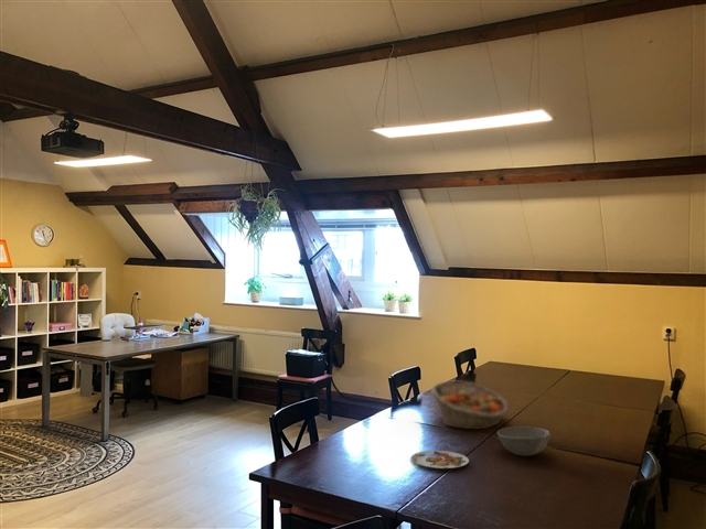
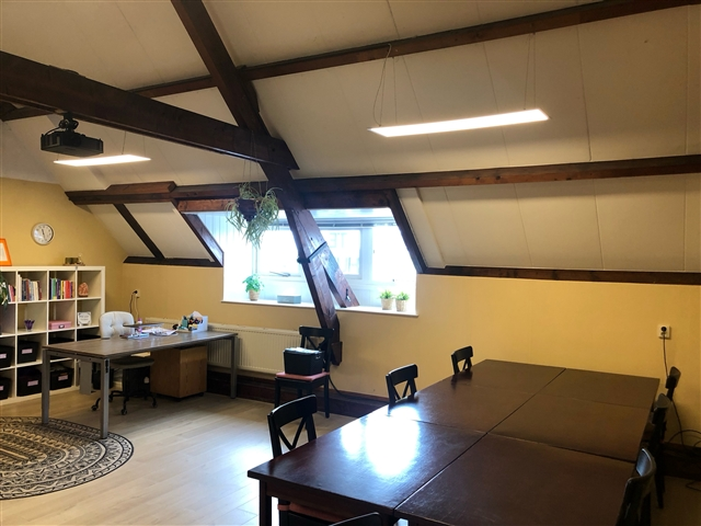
- plate [409,450,470,469]
- fruit basket [430,379,510,430]
- bowl [496,425,550,457]
